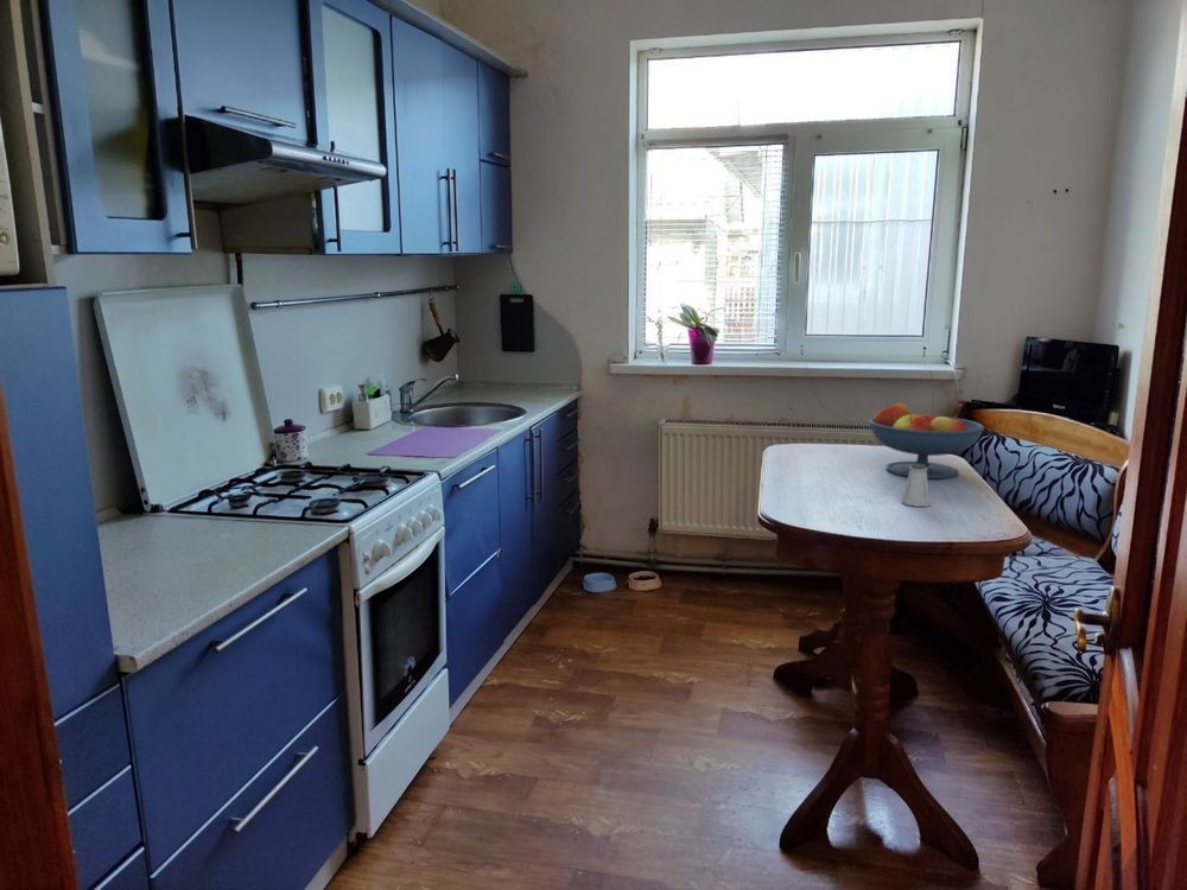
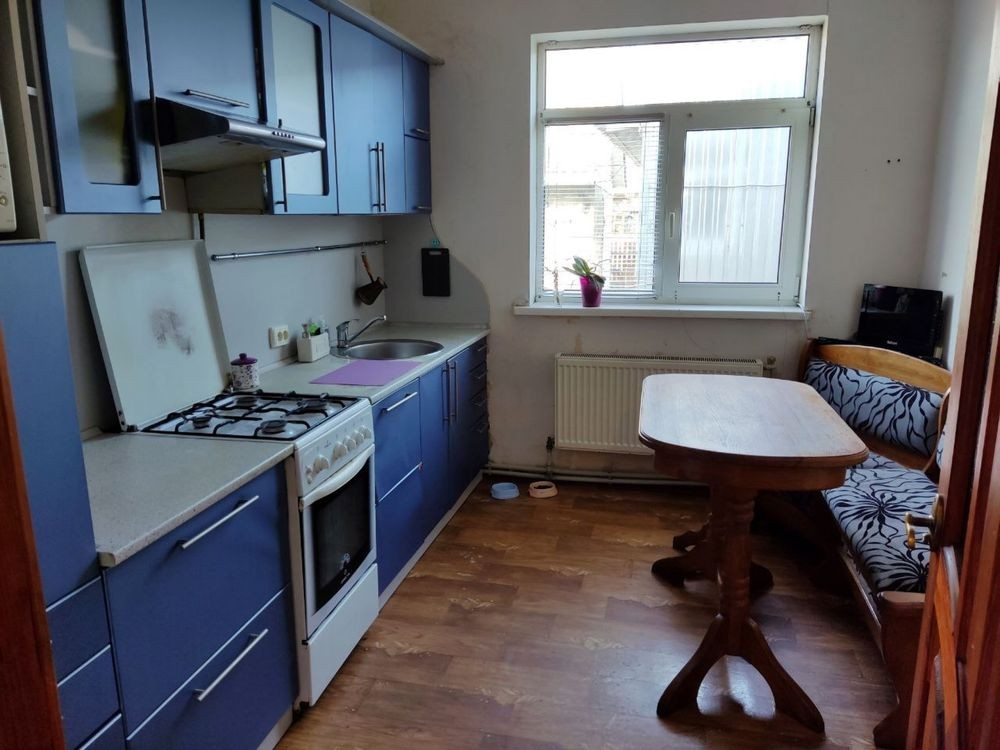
- fruit bowl [868,402,985,479]
- saltshaker [900,464,932,508]
